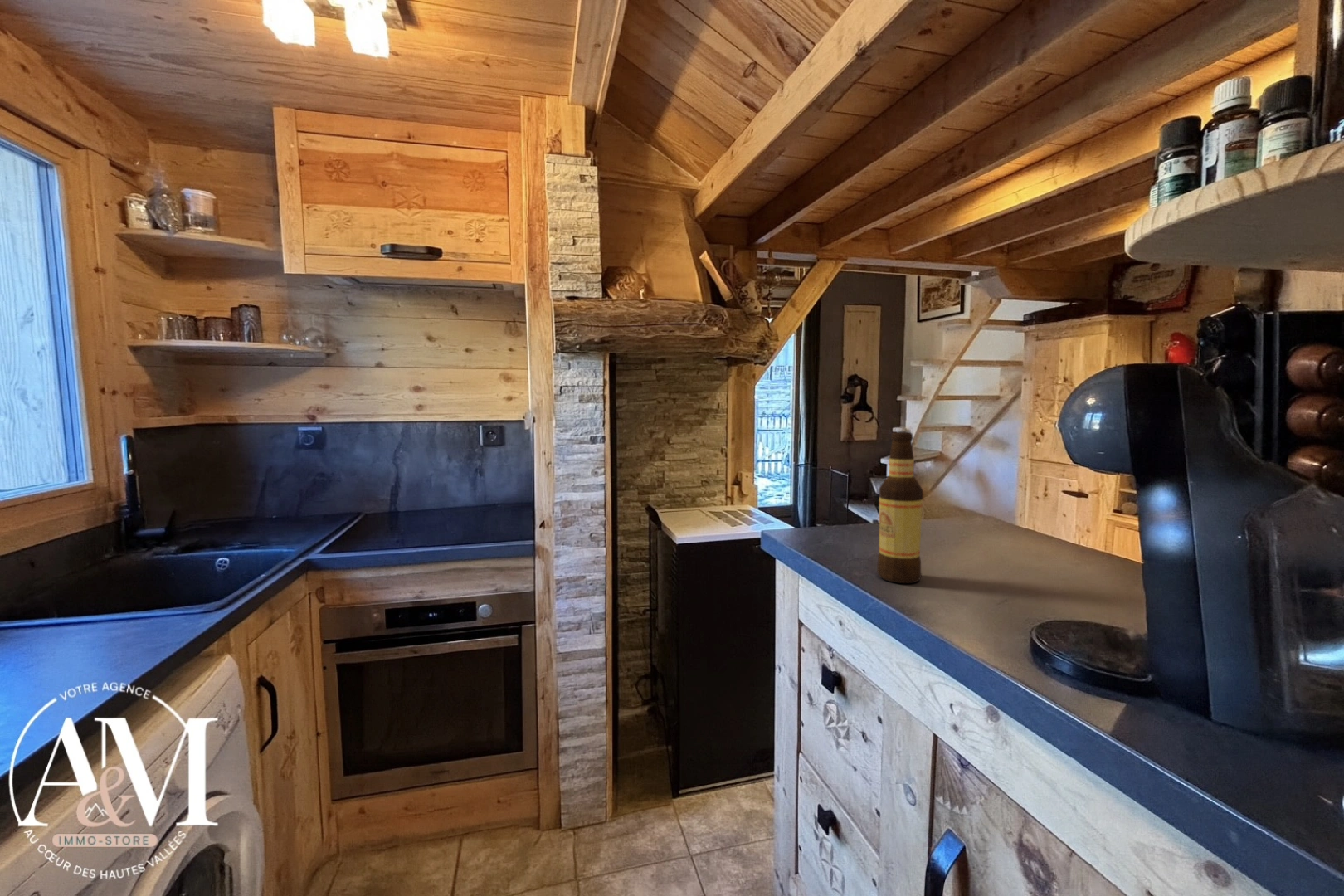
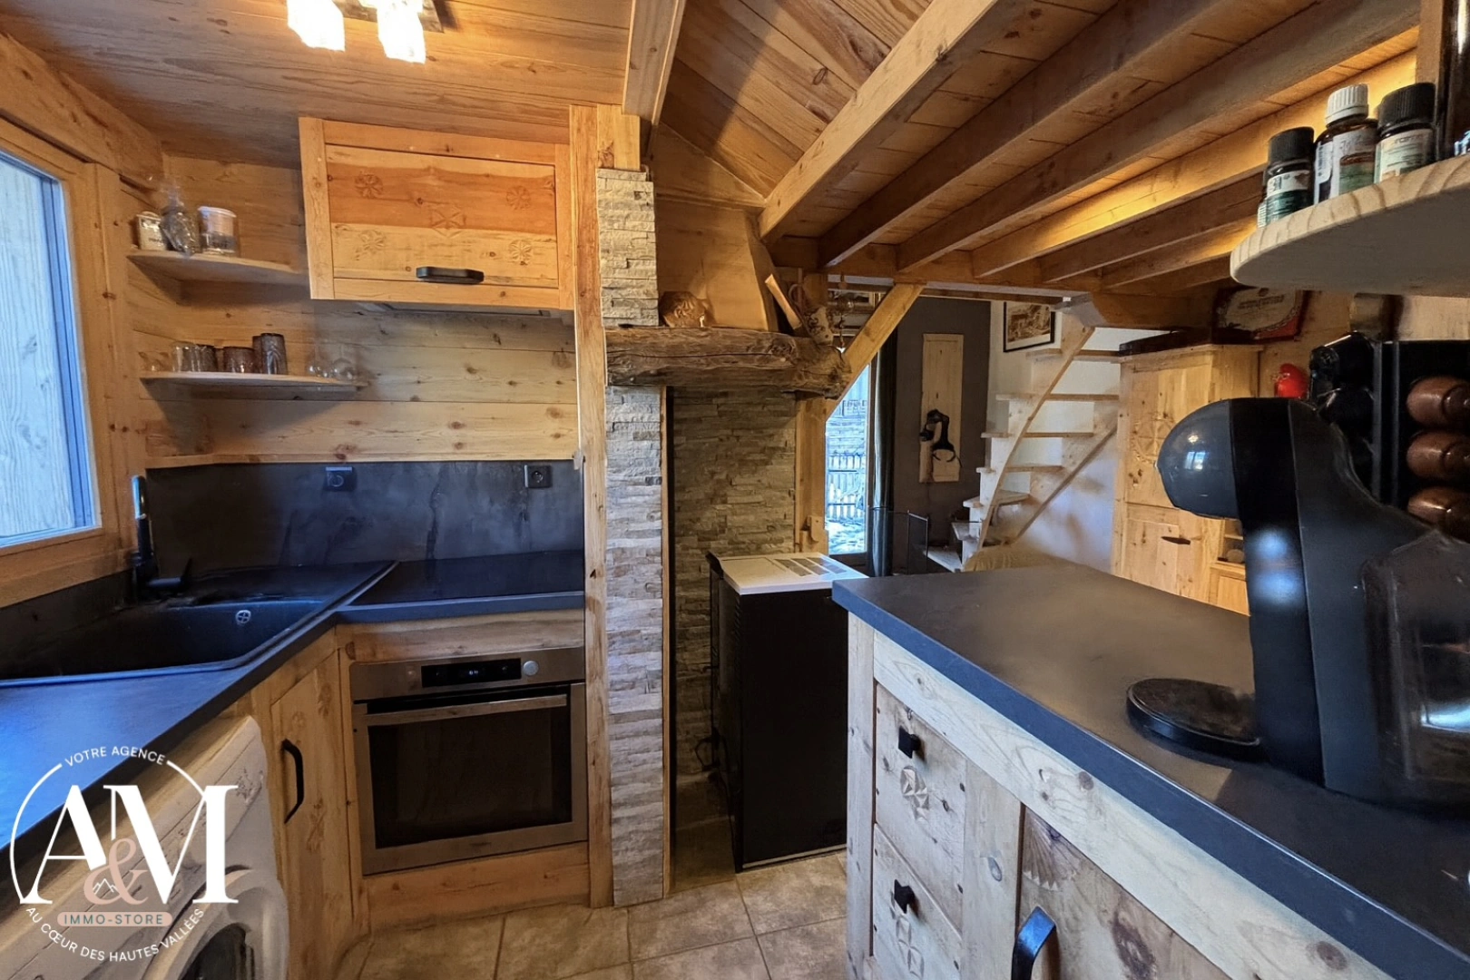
- bottle [876,431,923,584]
